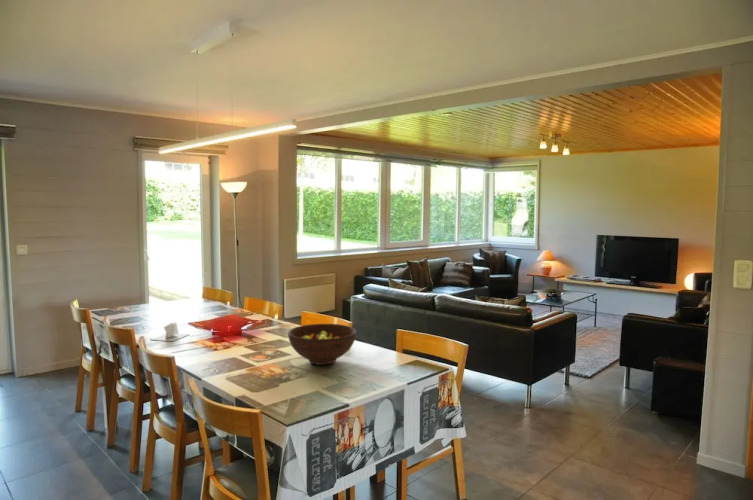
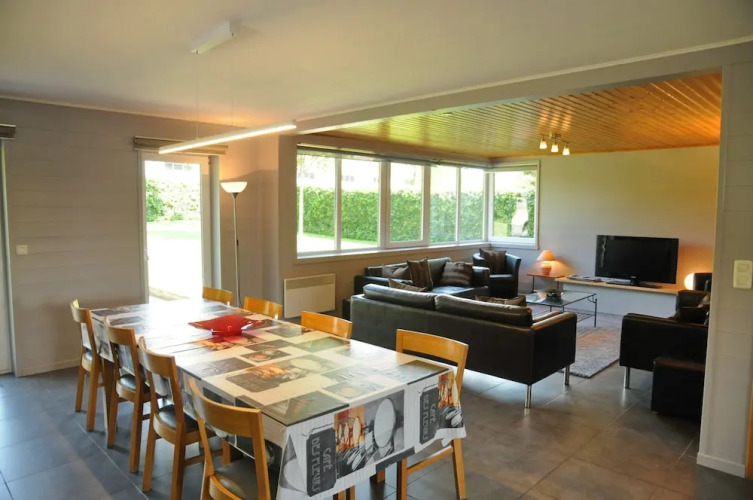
- napkin holder [149,321,191,342]
- fruit bowl [287,323,357,366]
